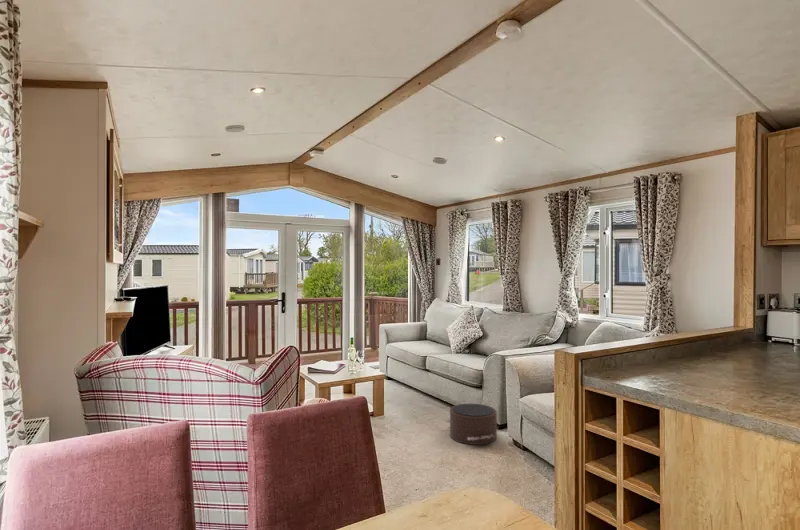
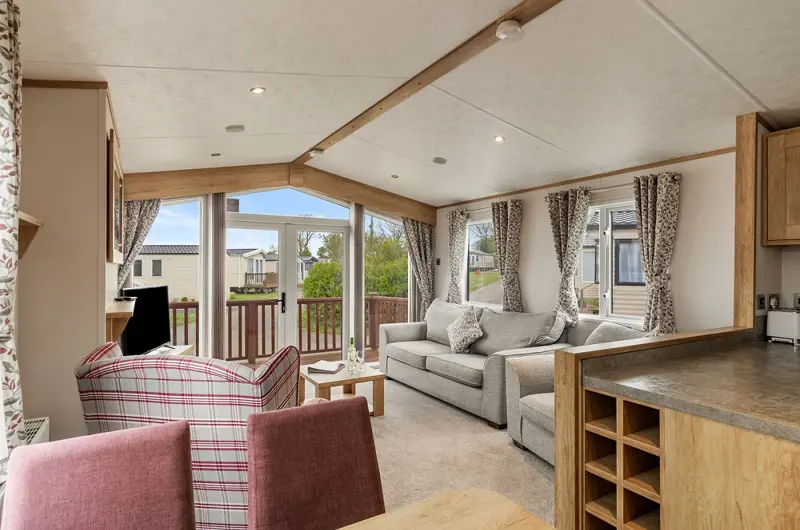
- pouf [444,403,498,446]
